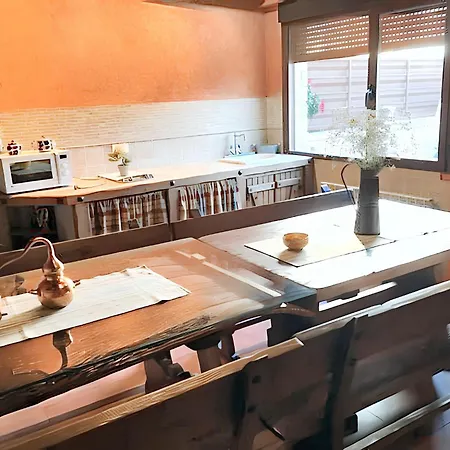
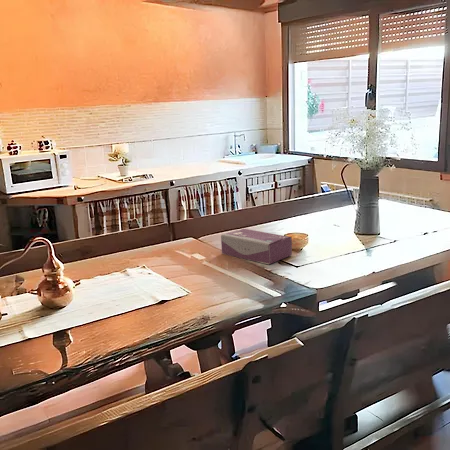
+ tissue box [220,228,293,265]
